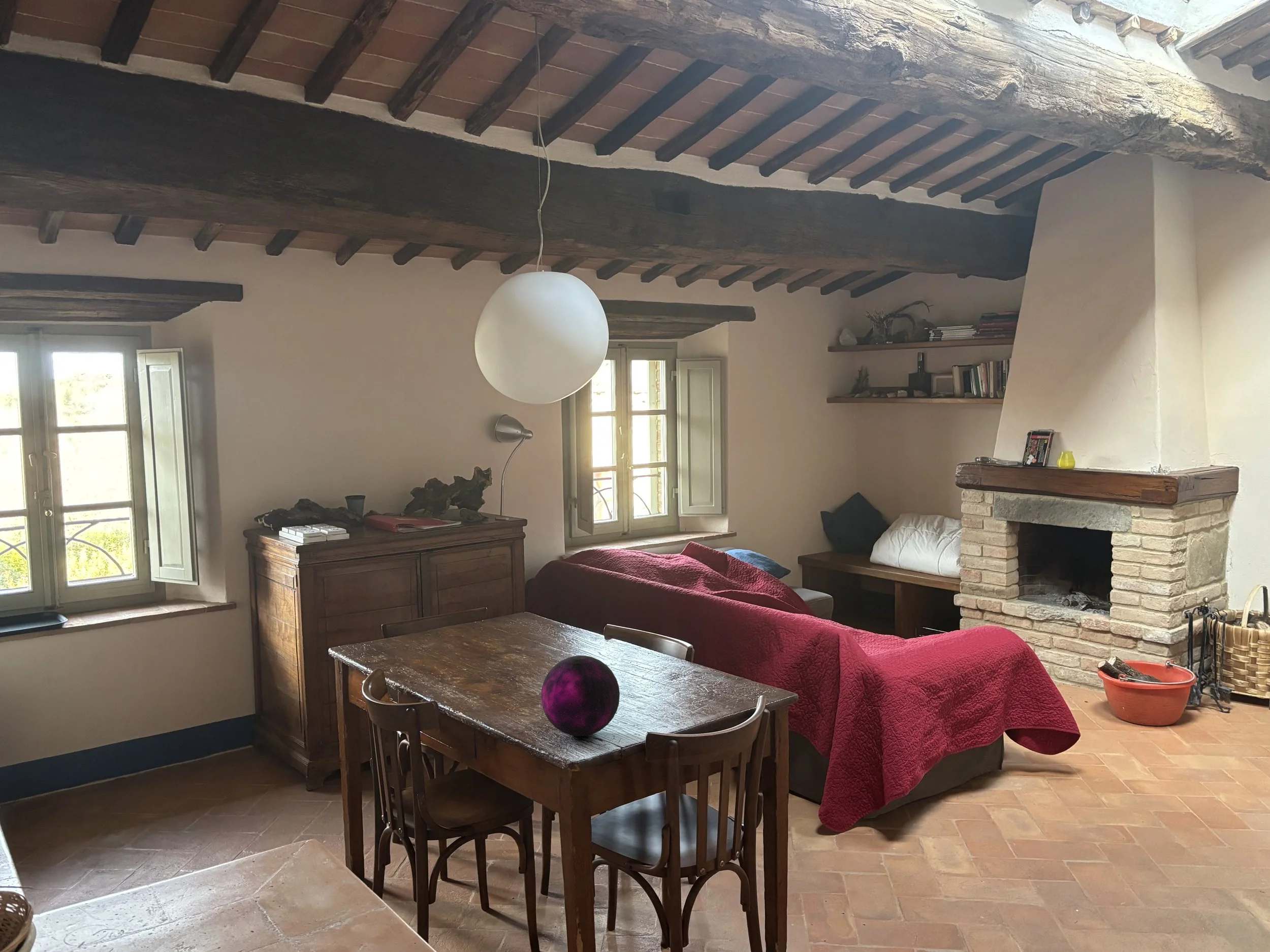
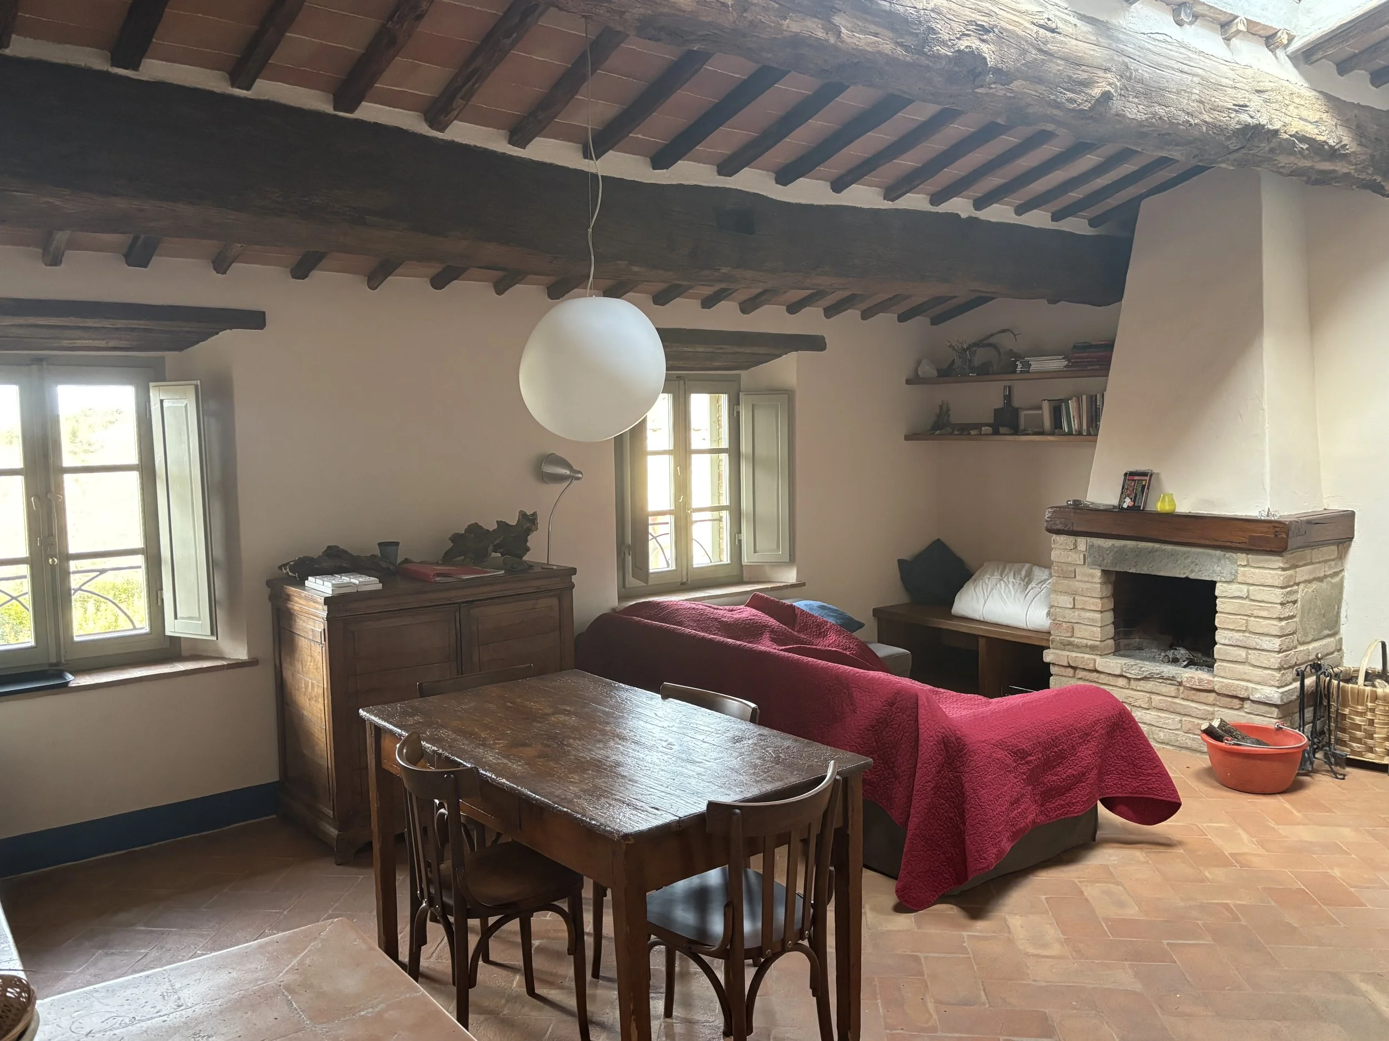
- decorative orb [541,655,620,737]
